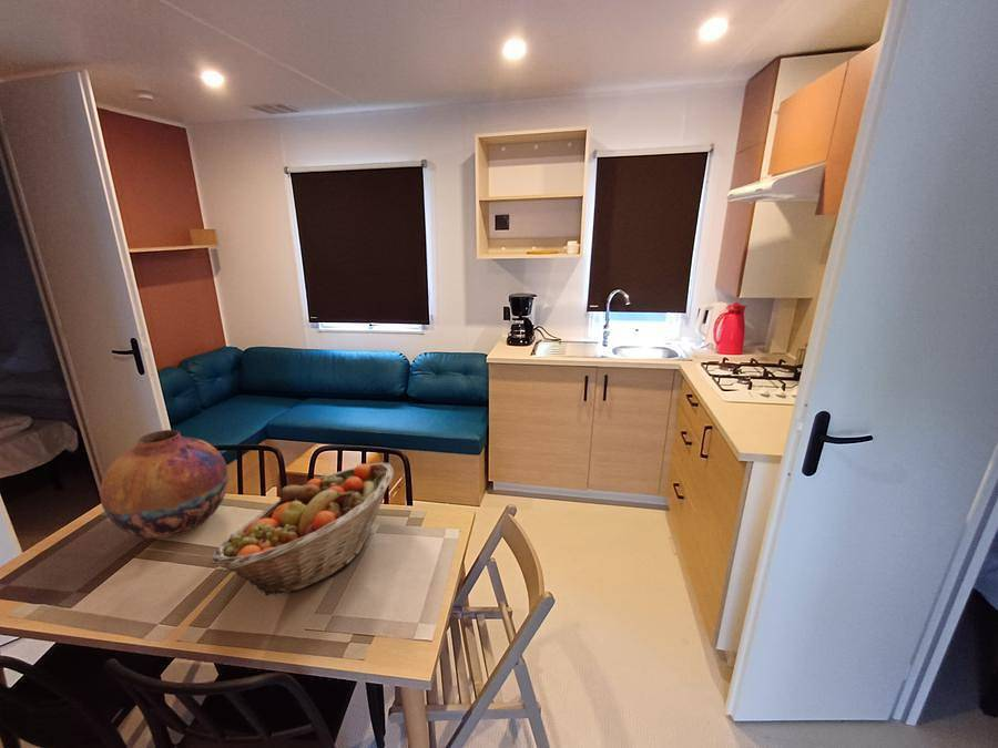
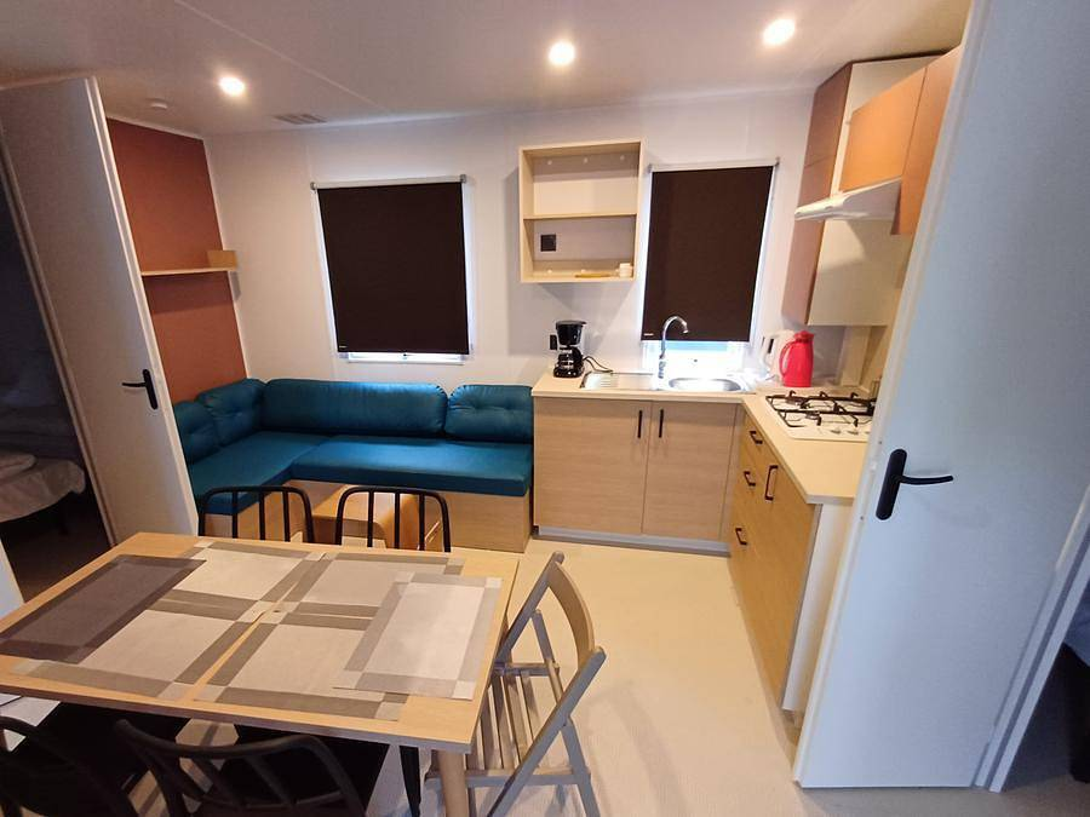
- vase [99,429,230,540]
- fruit basket [210,462,395,596]
